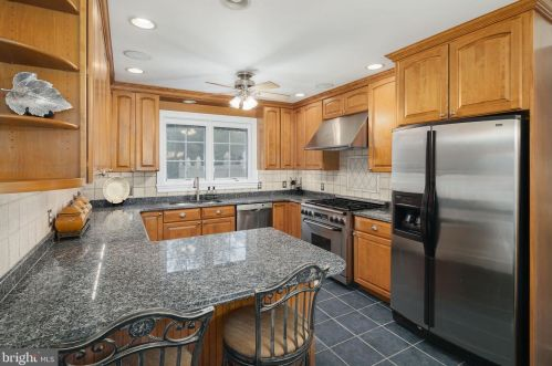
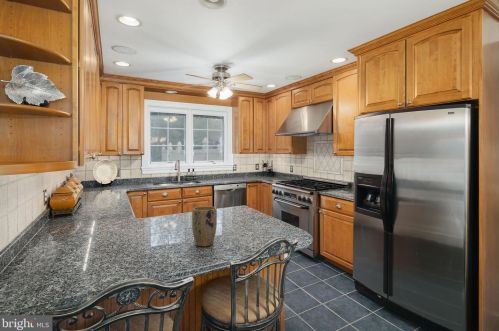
+ plant pot [191,205,218,248]
